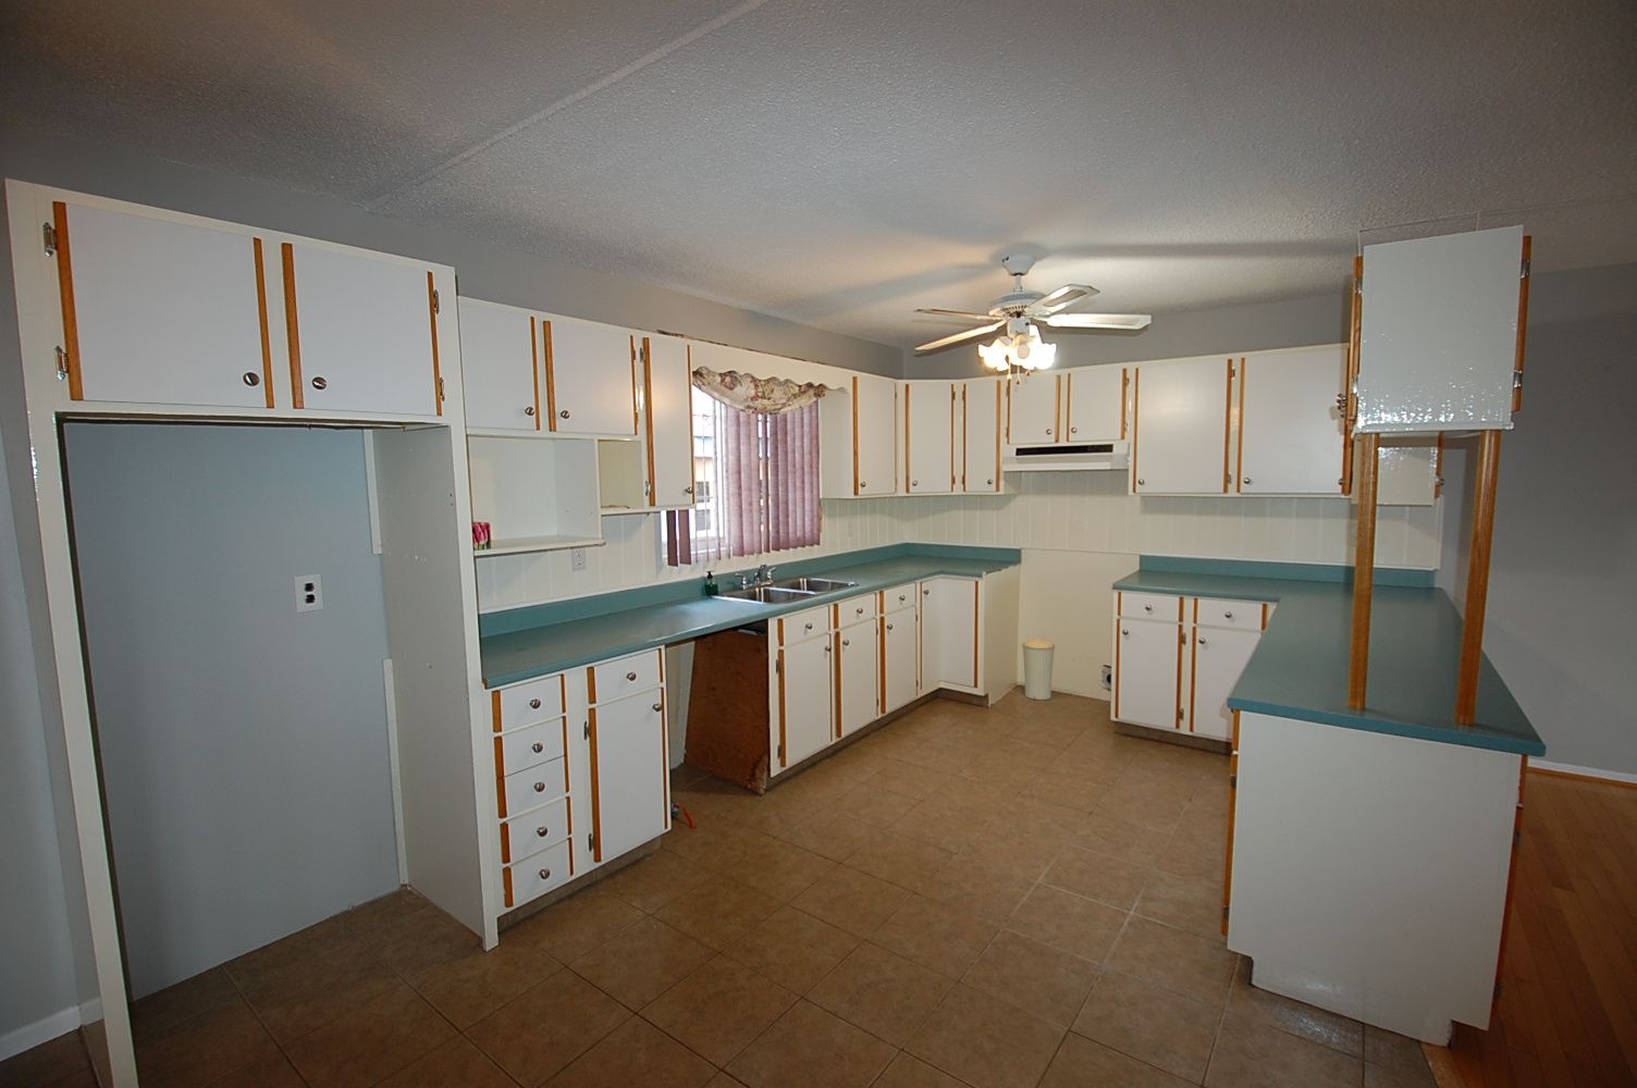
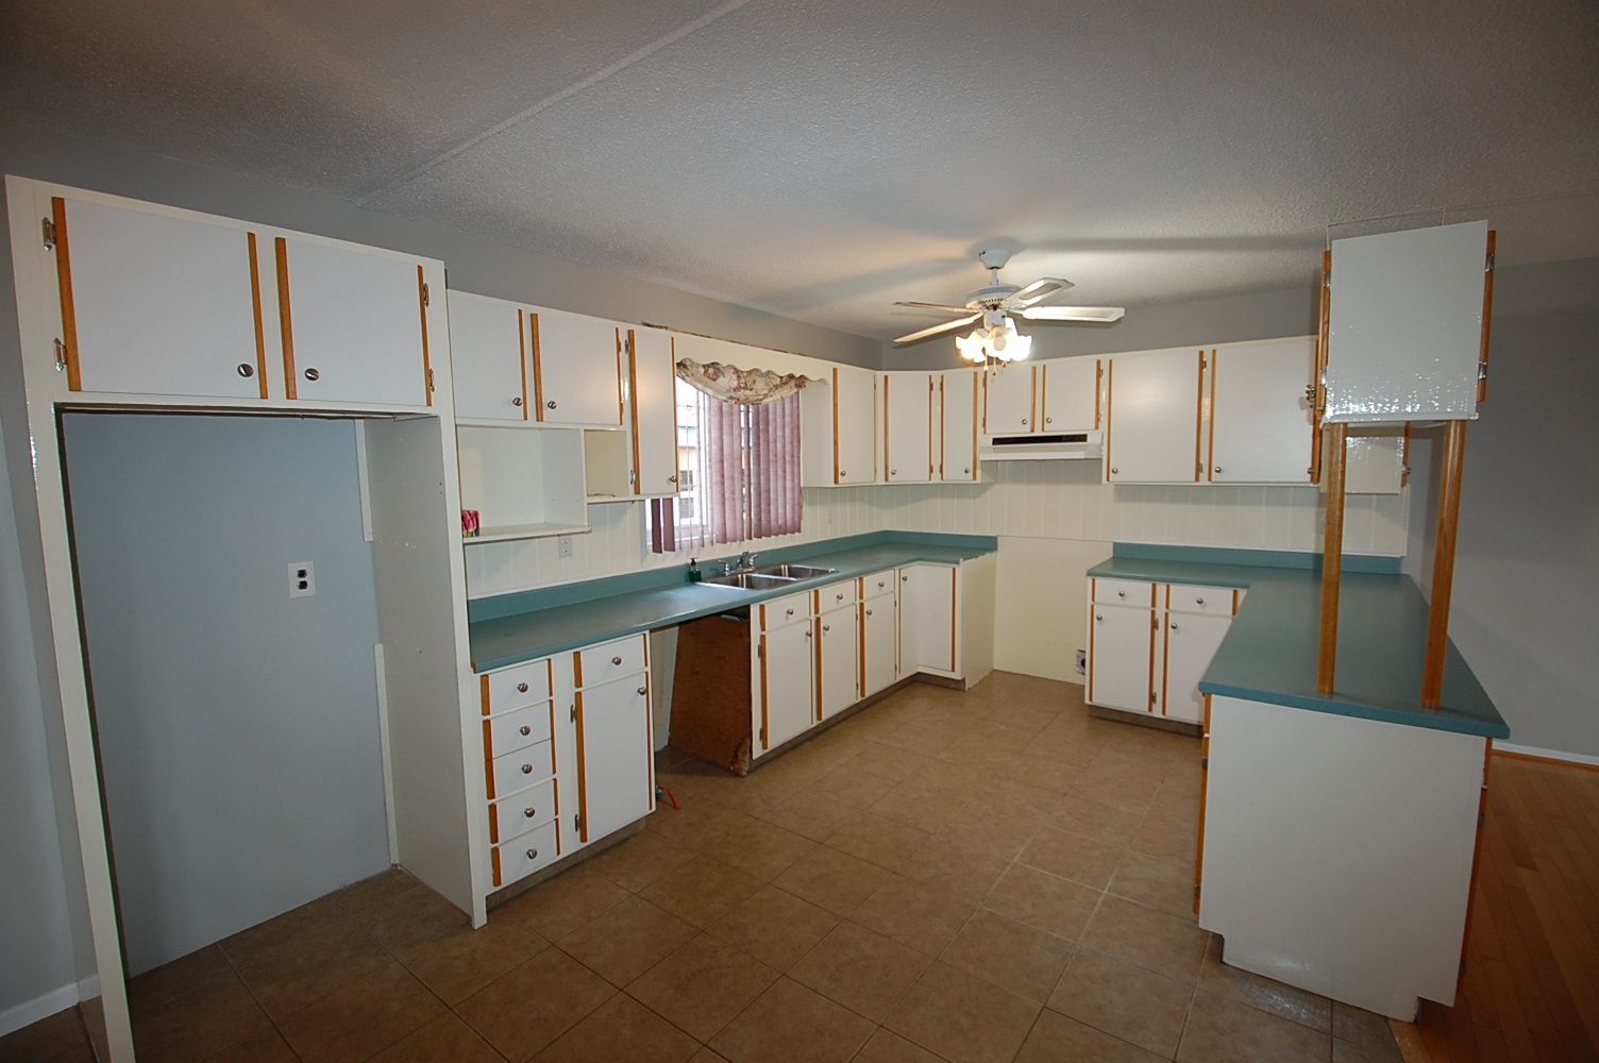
- trash can [1021,638,1055,701]
